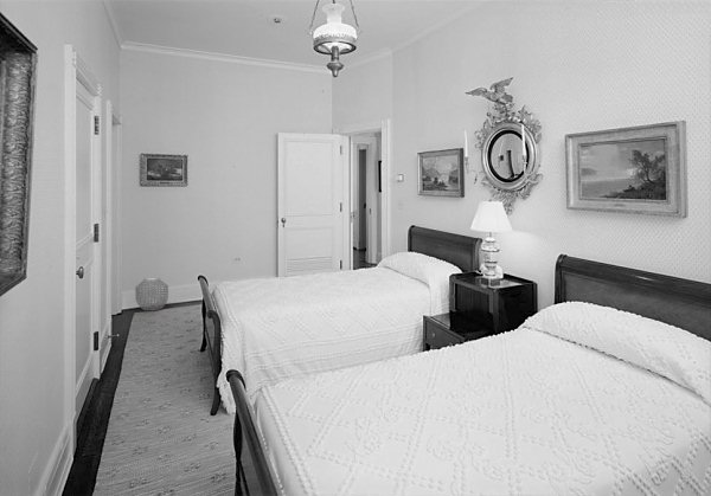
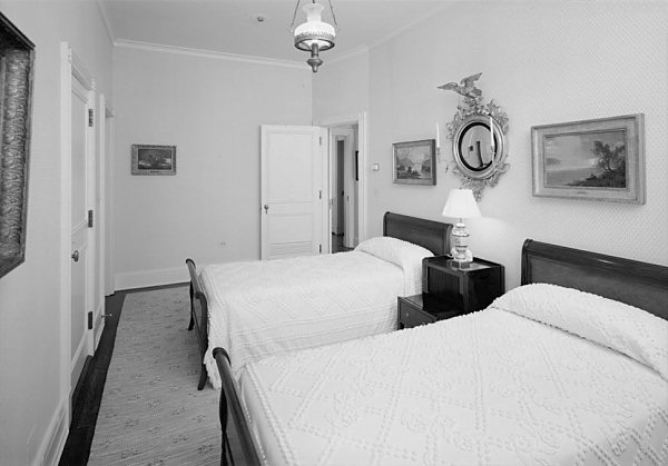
- woven basket [134,277,169,311]
